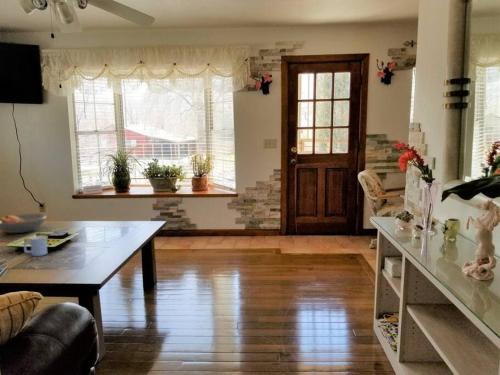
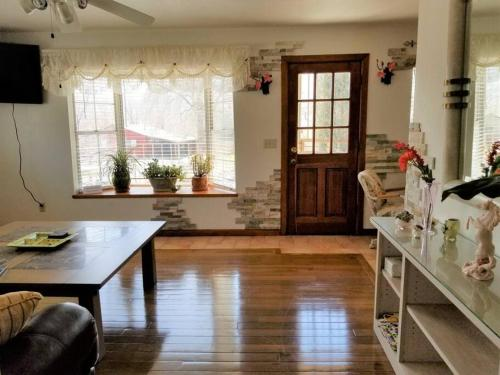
- mug [23,235,48,257]
- fruit bowl [0,213,48,234]
